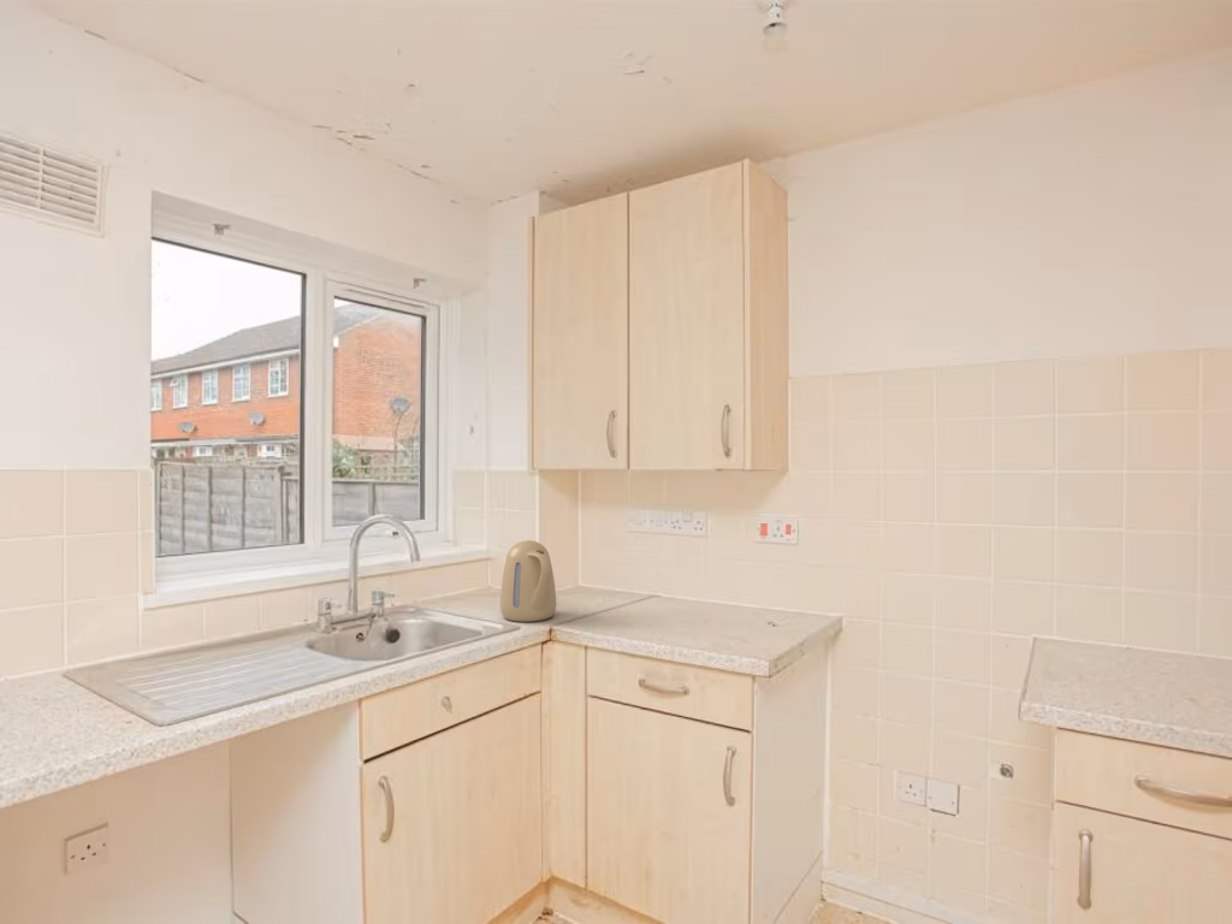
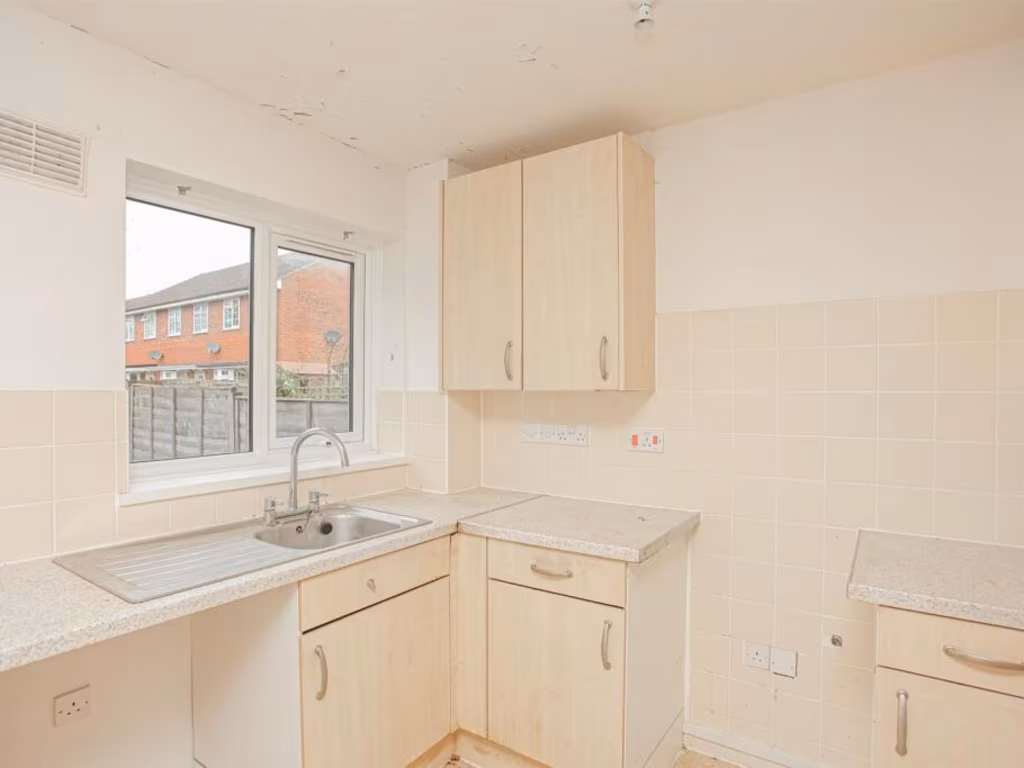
- kettle [499,539,557,623]
